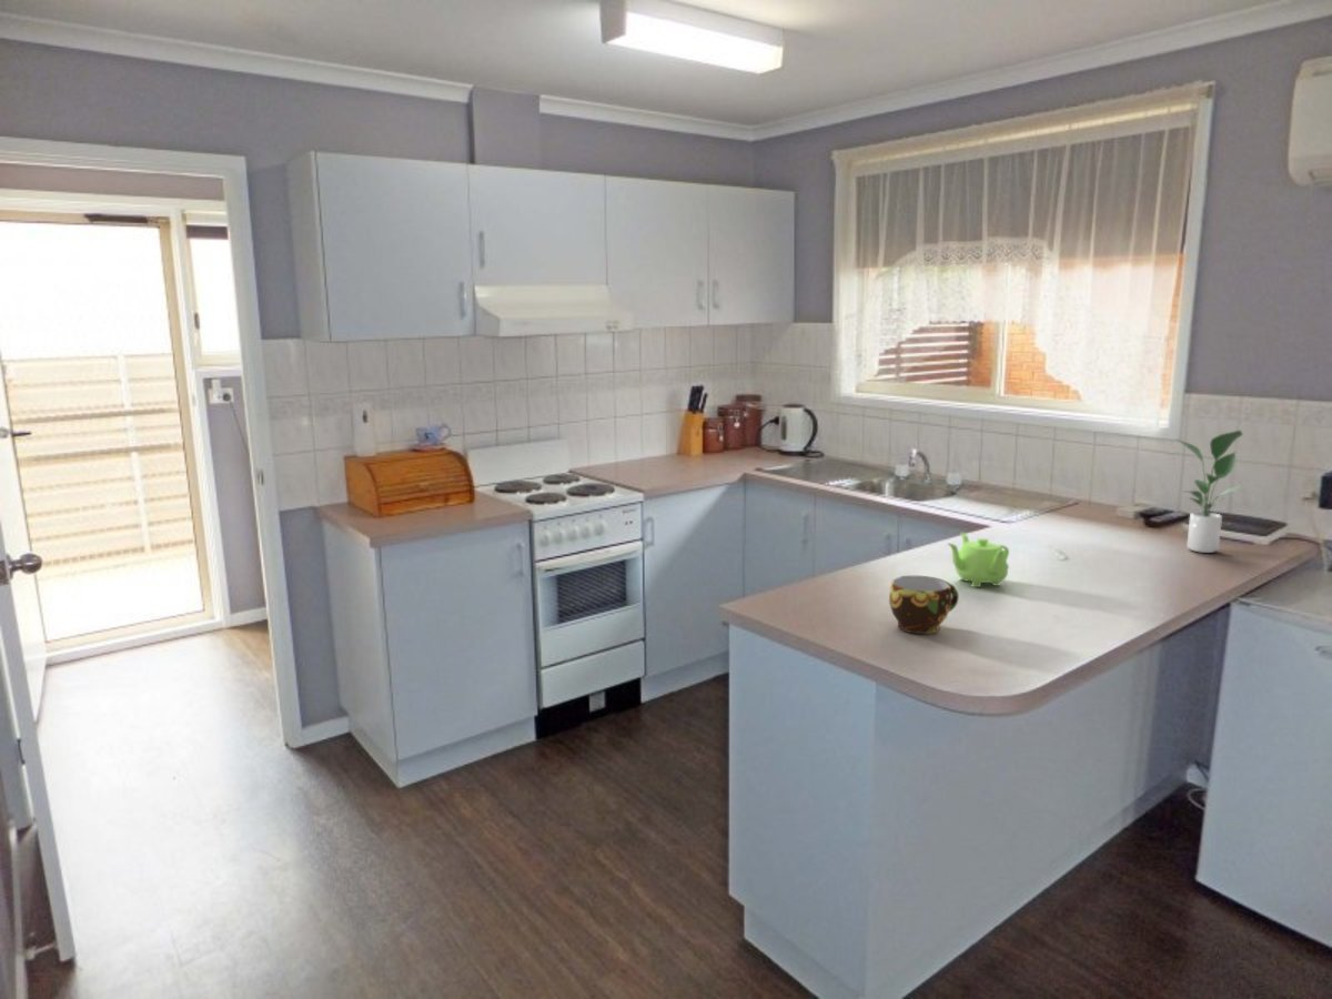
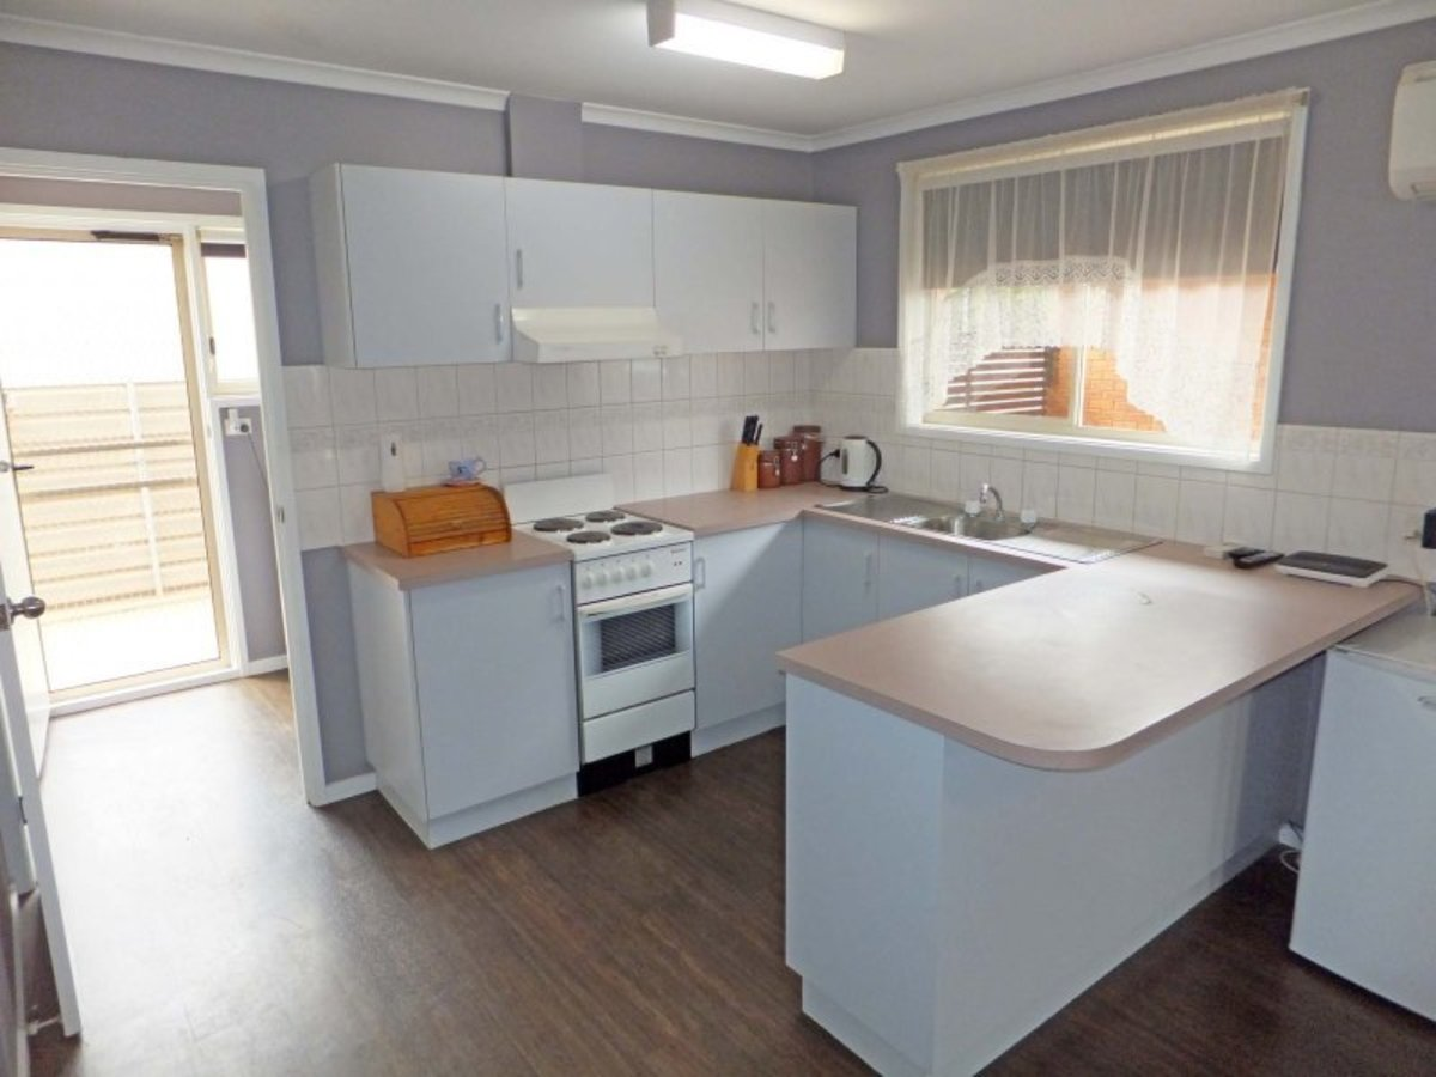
- cup [888,575,960,635]
- potted plant [1175,430,1244,554]
- teapot [946,532,1010,588]
